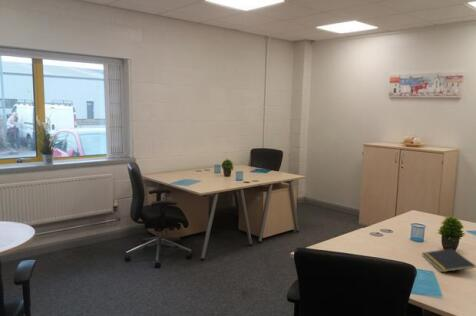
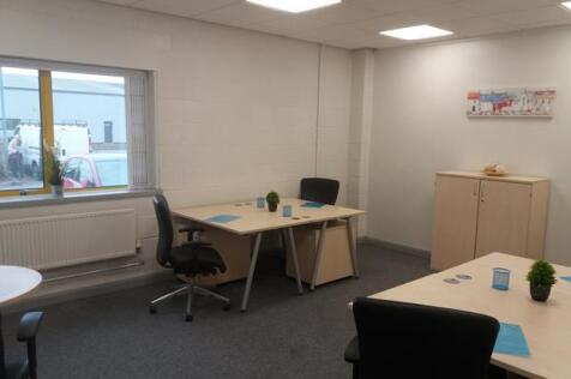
- notepad [421,248,476,273]
